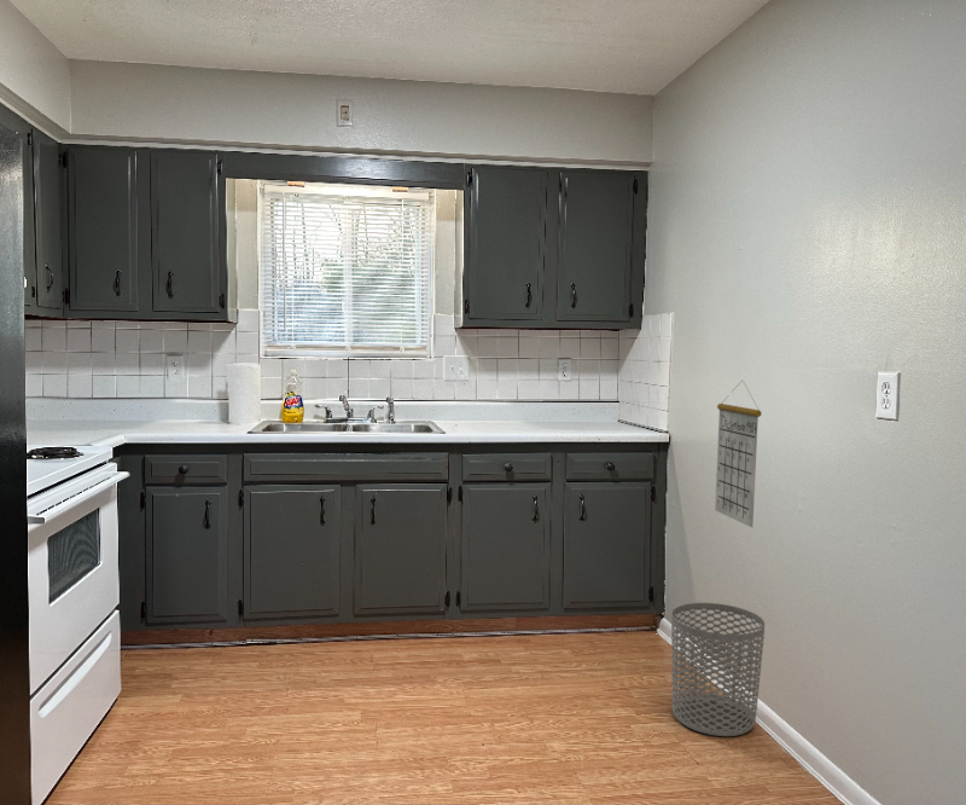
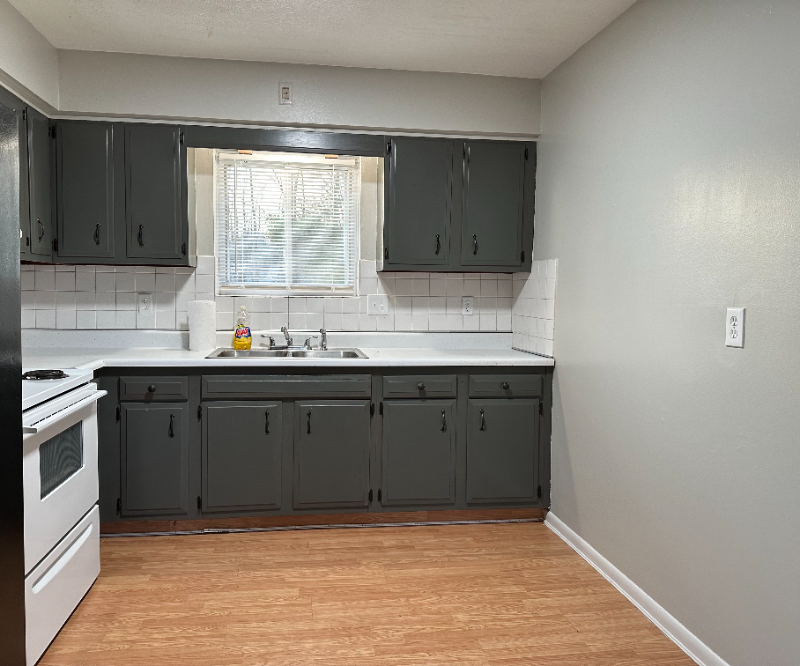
- waste bin [670,602,766,737]
- calendar [714,380,762,528]
